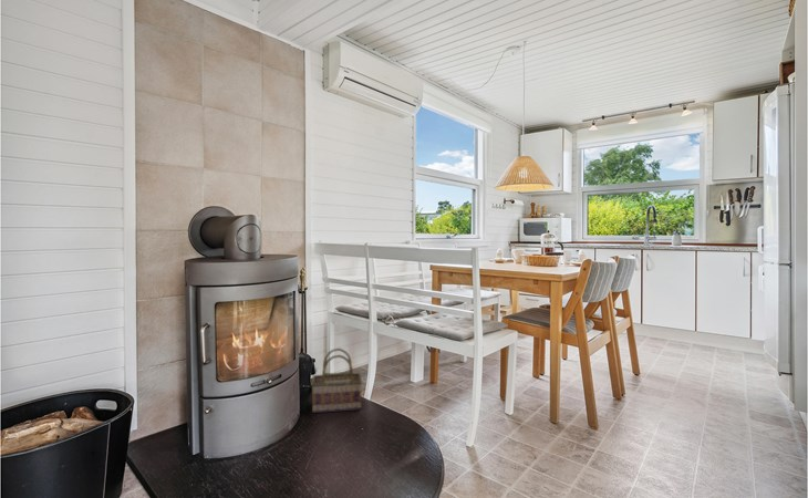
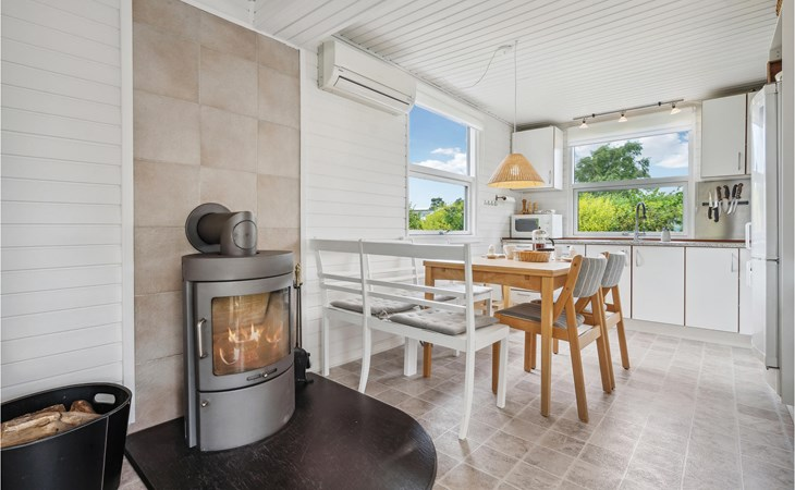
- basket [310,347,363,414]
